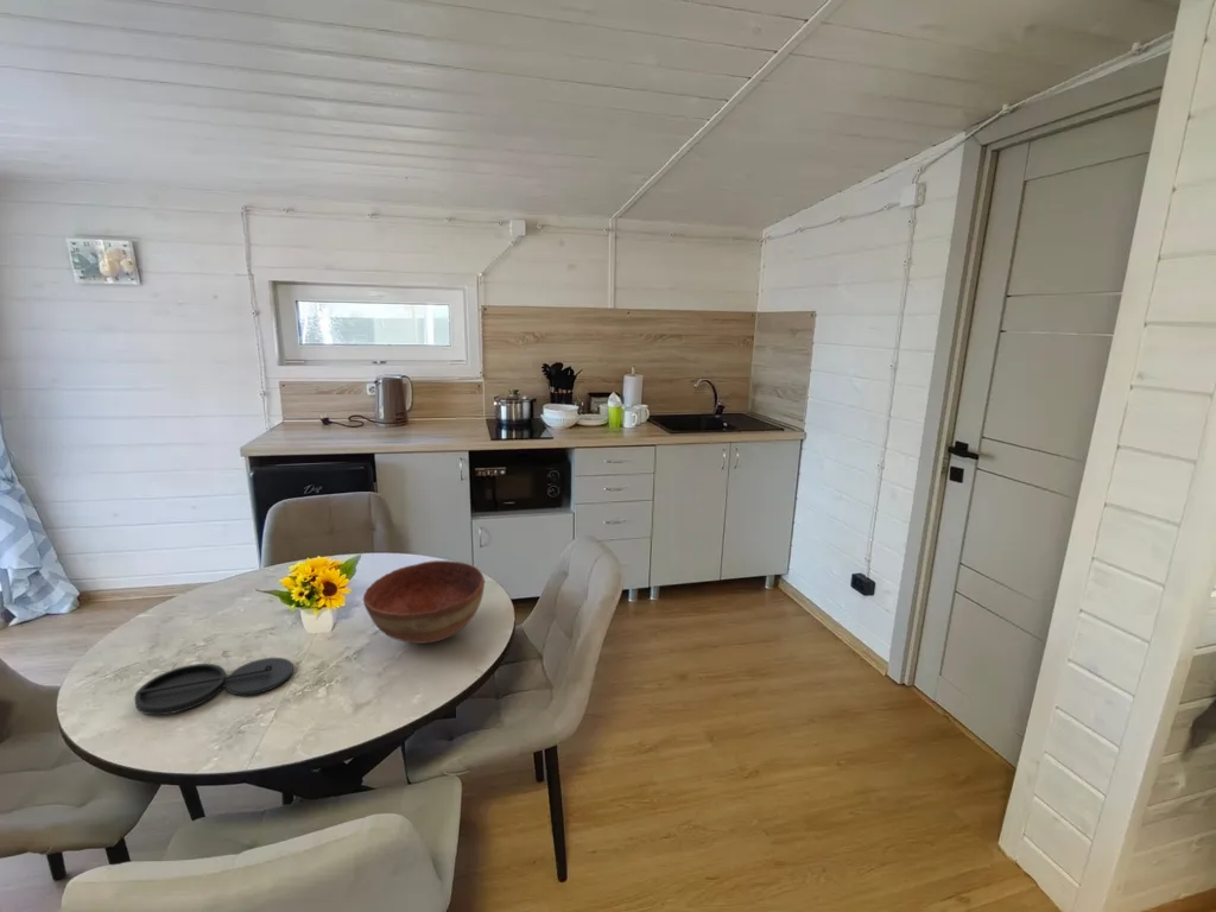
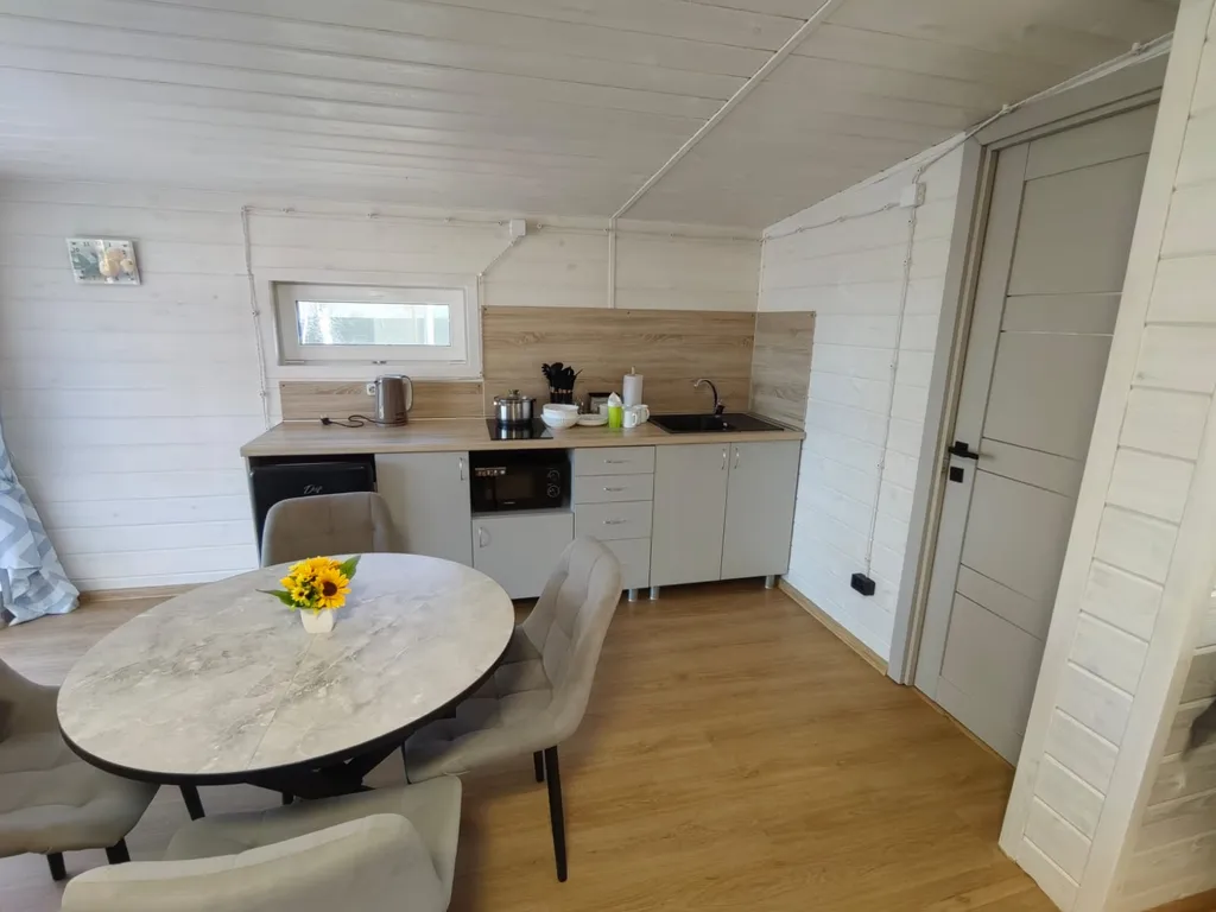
- plate [133,657,294,716]
- bowl [362,559,486,645]
